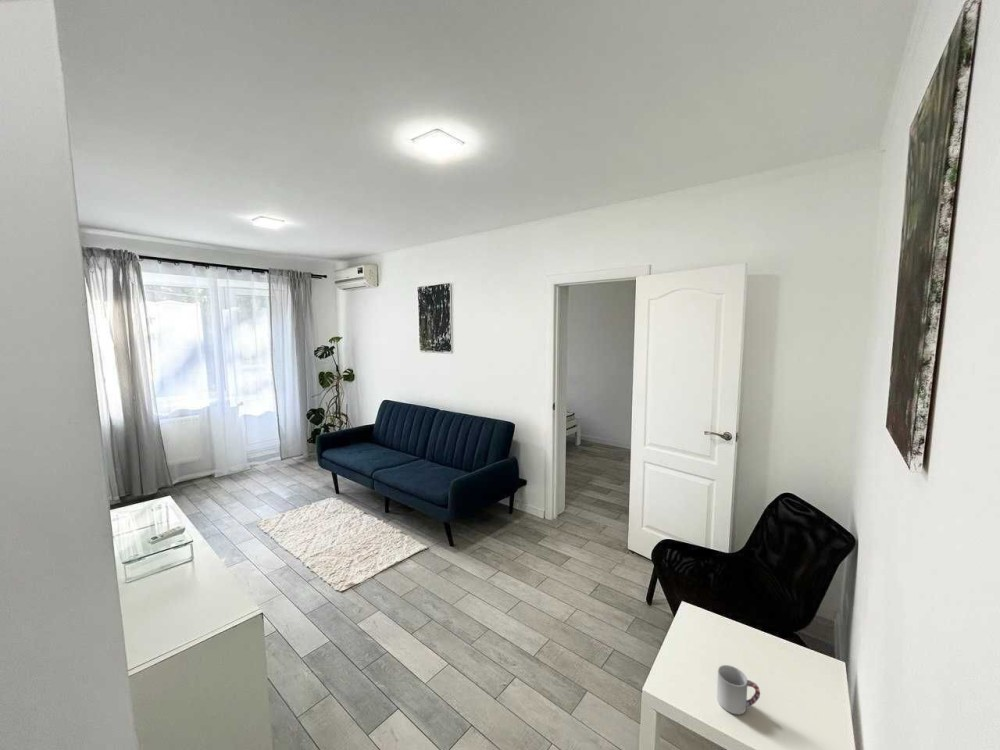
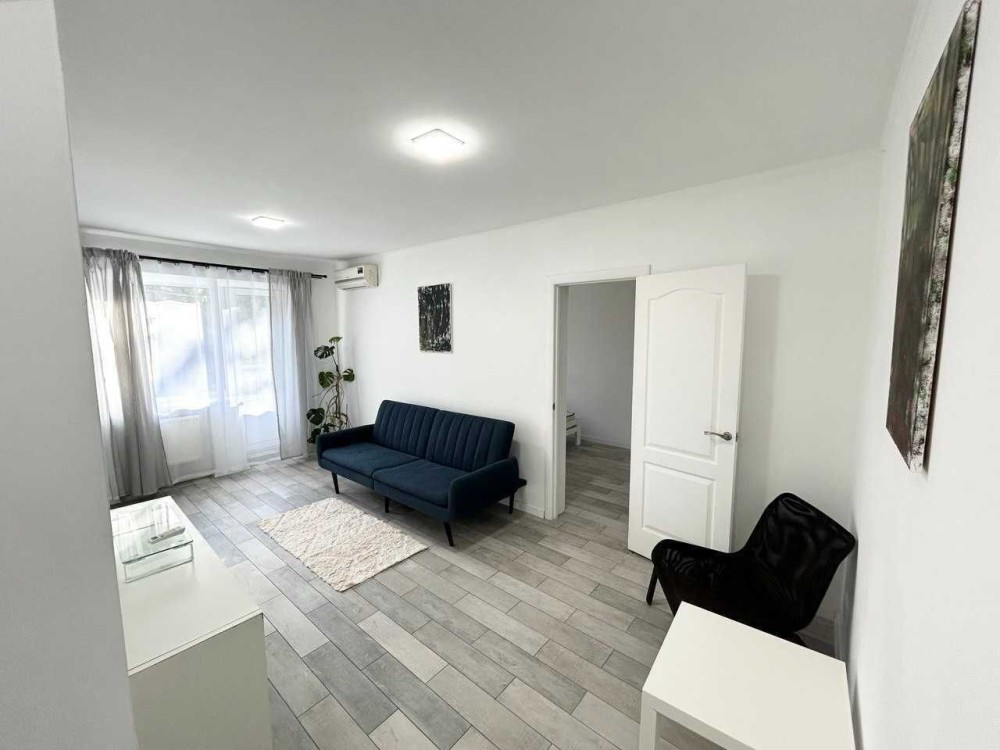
- cup [716,664,761,716]
